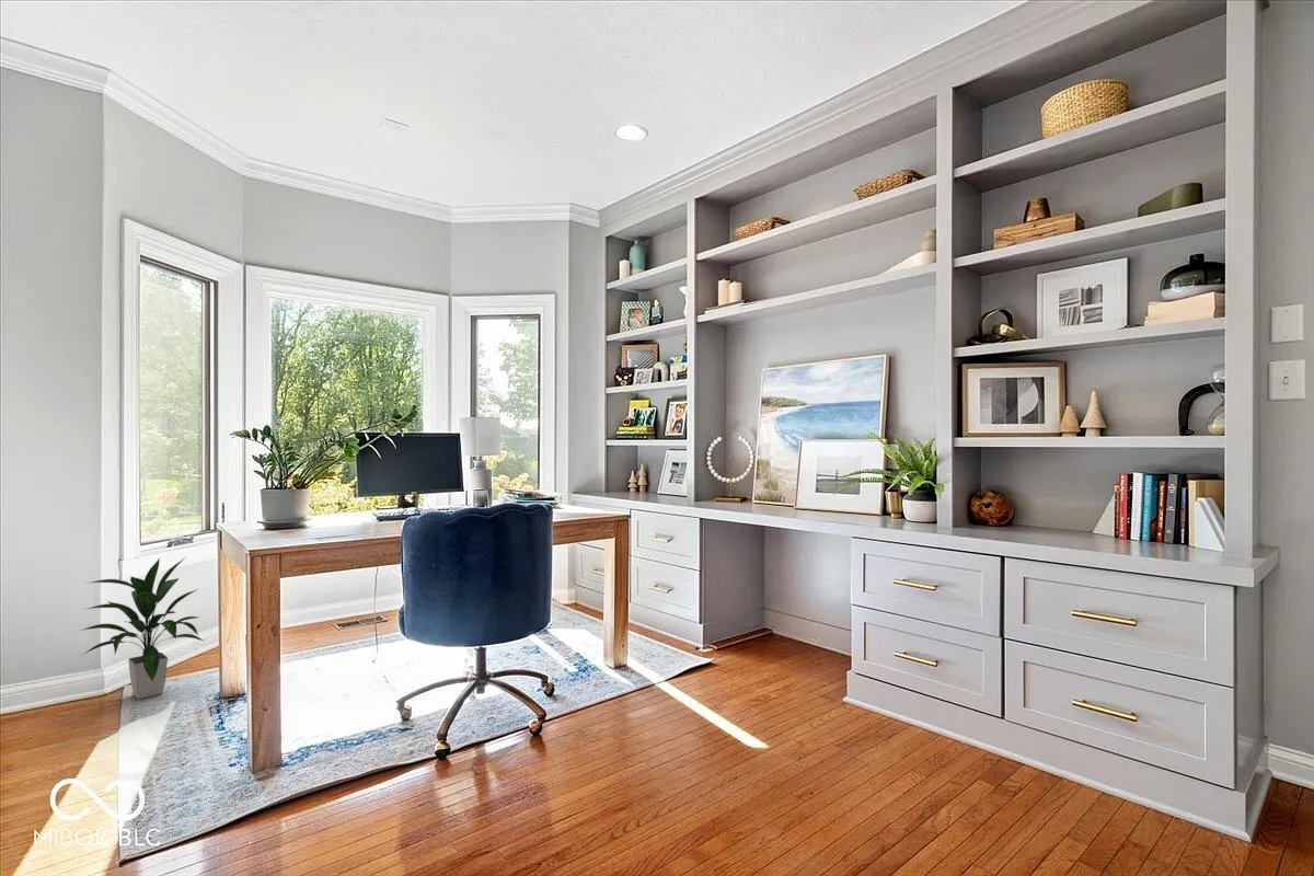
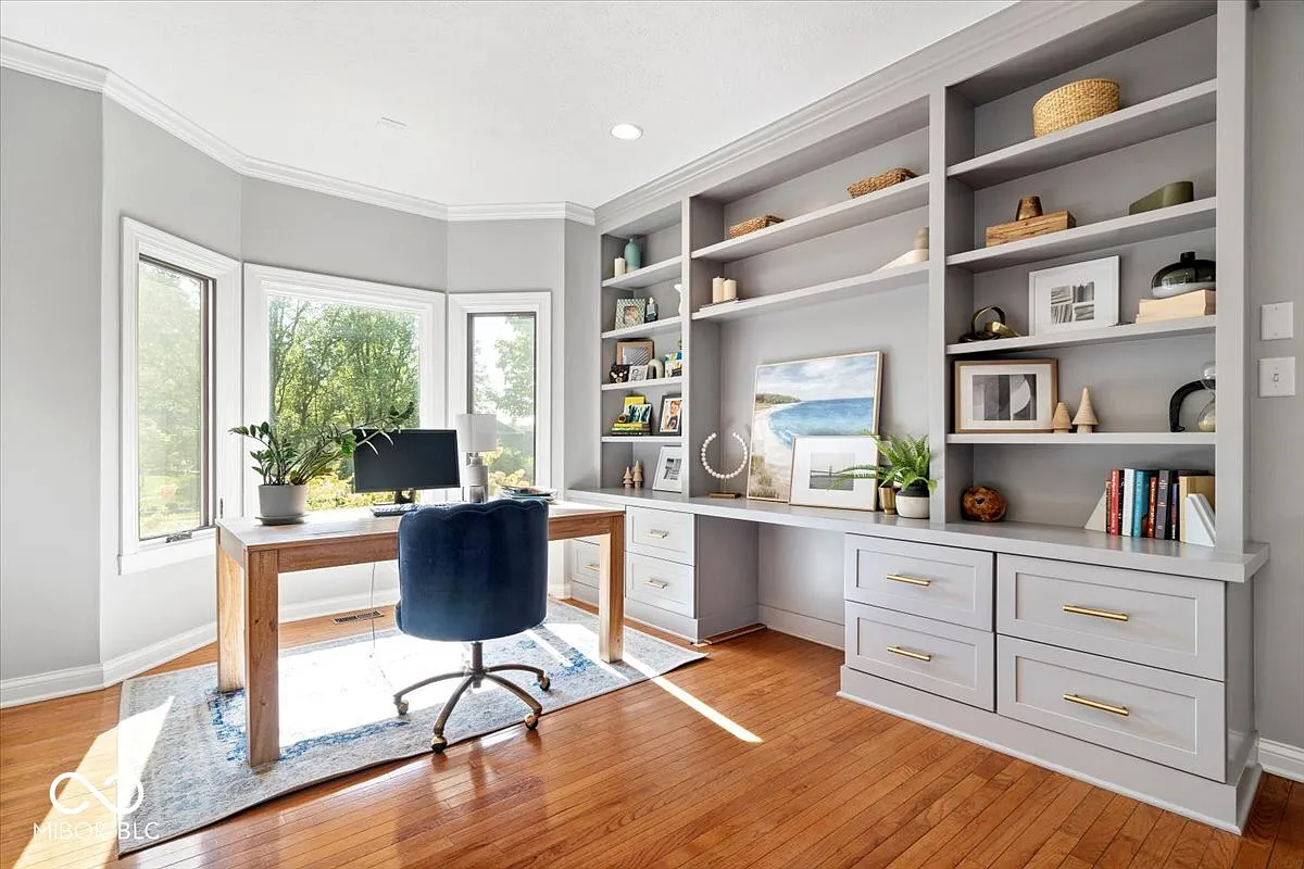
- indoor plant [79,556,205,700]
